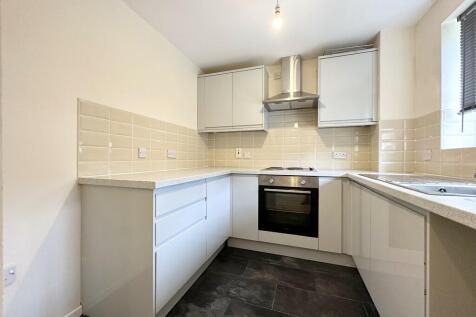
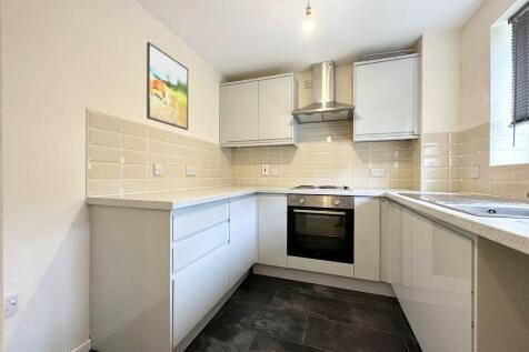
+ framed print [146,41,189,131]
